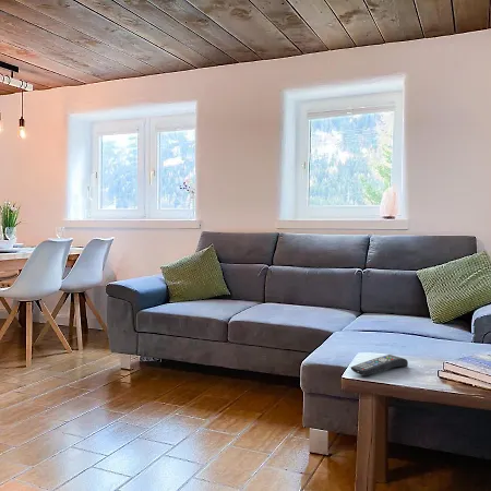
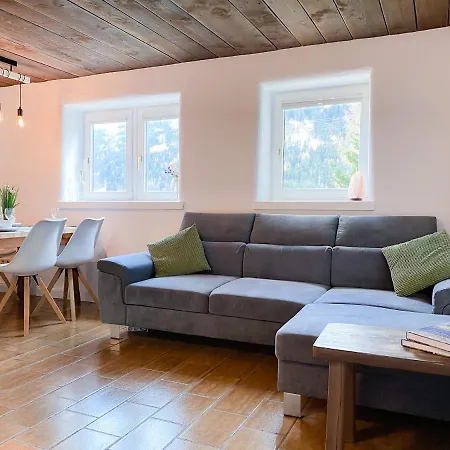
- remote control [350,354,409,376]
